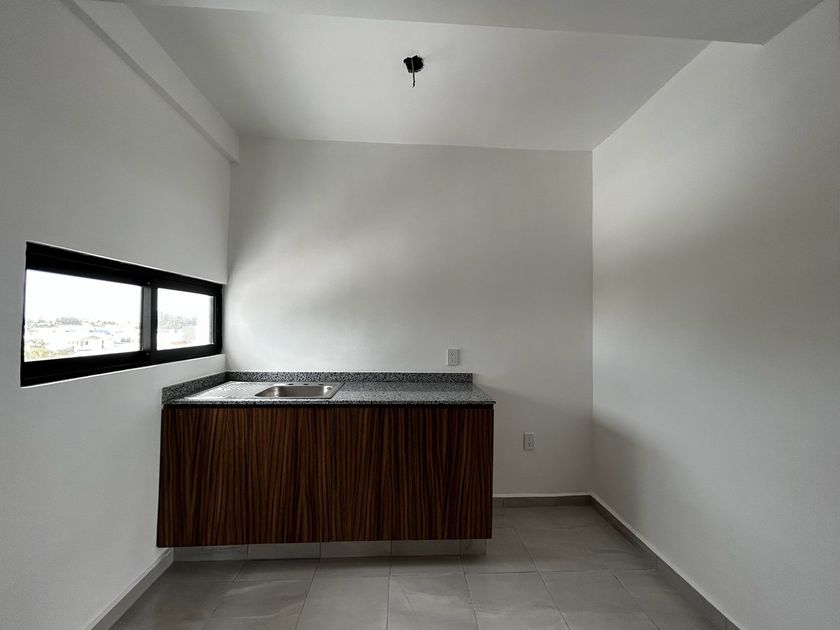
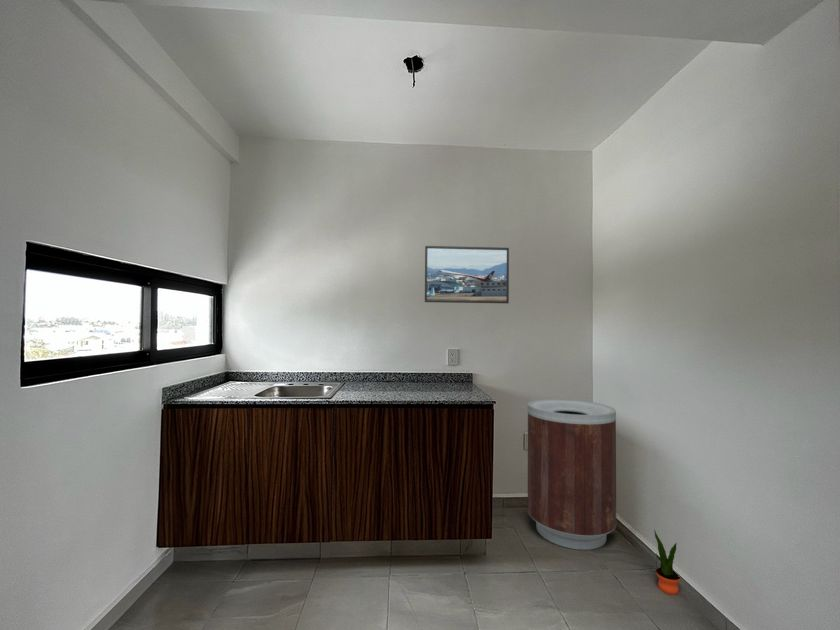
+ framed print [424,245,510,304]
+ trash can [526,398,618,551]
+ potted plant [653,529,681,596]
